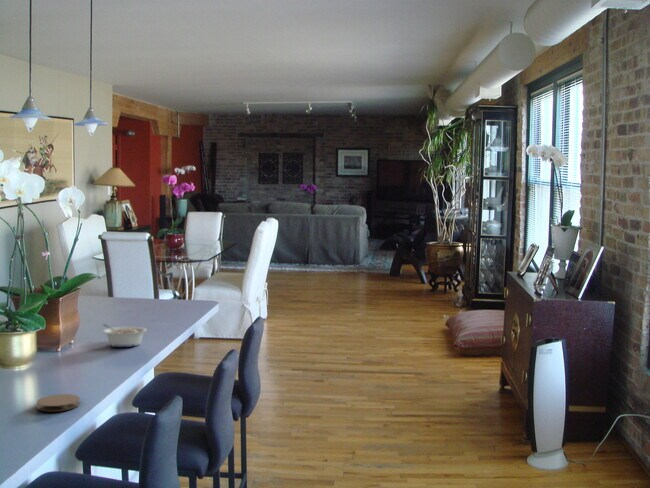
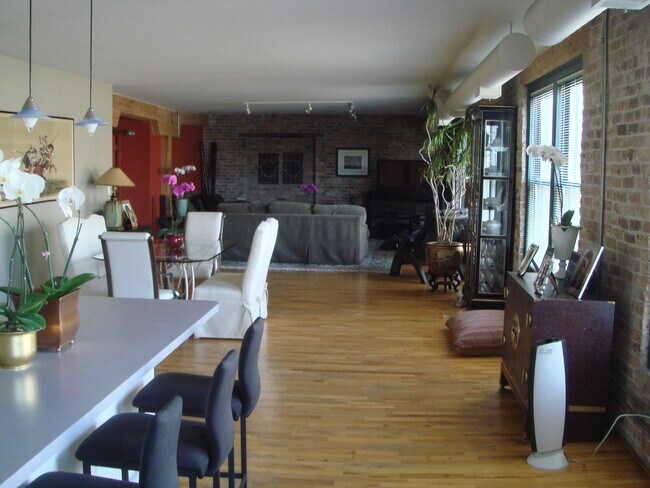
- coaster [36,393,81,412]
- legume [102,323,148,348]
